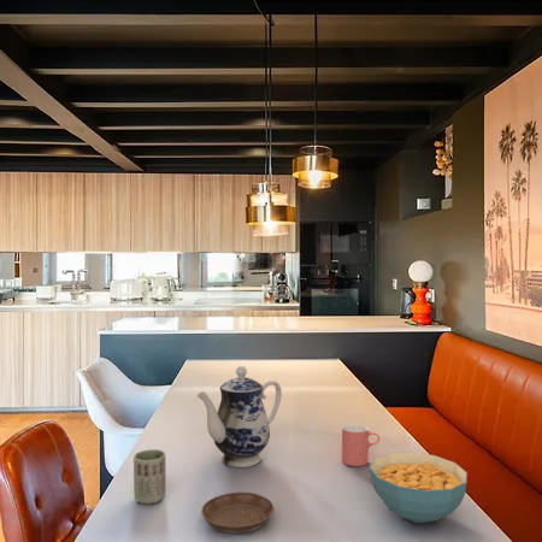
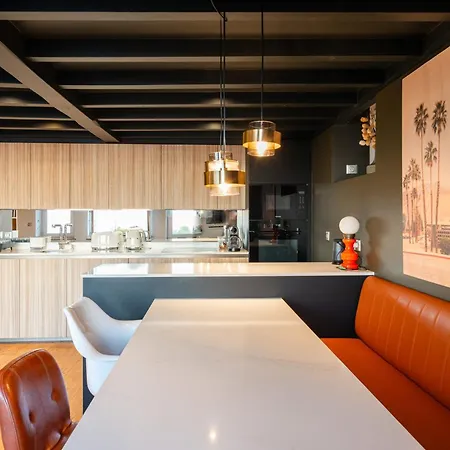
- teapot [196,365,283,469]
- cup [341,423,381,467]
- saucer [200,491,275,535]
- cup [132,448,167,505]
- cereal bowl [369,450,469,524]
